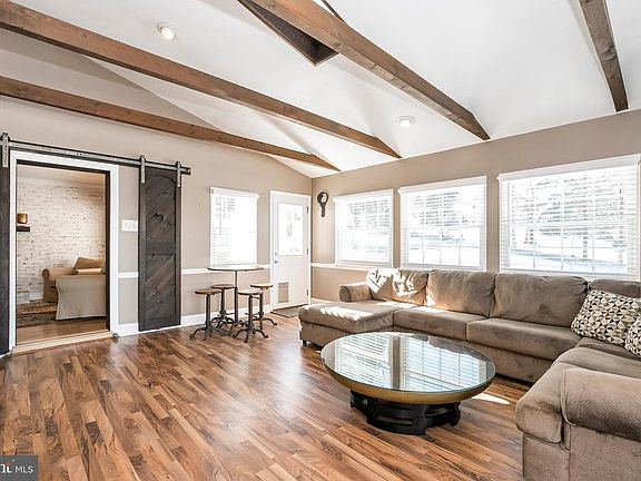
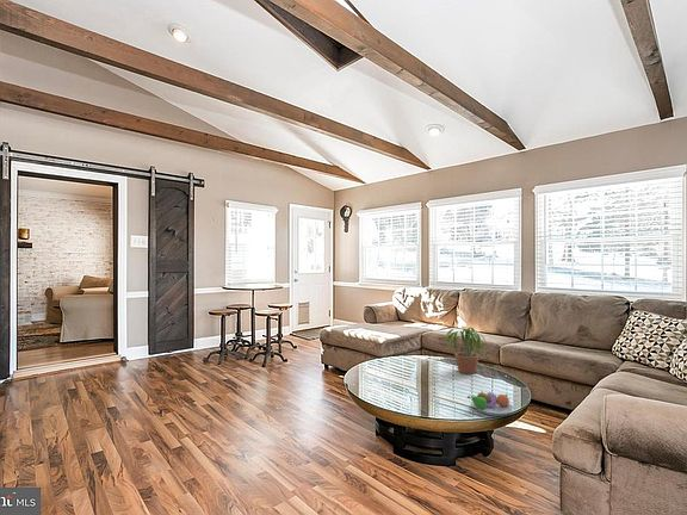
+ potted plant [444,327,488,374]
+ fruit bowl [466,390,515,417]
